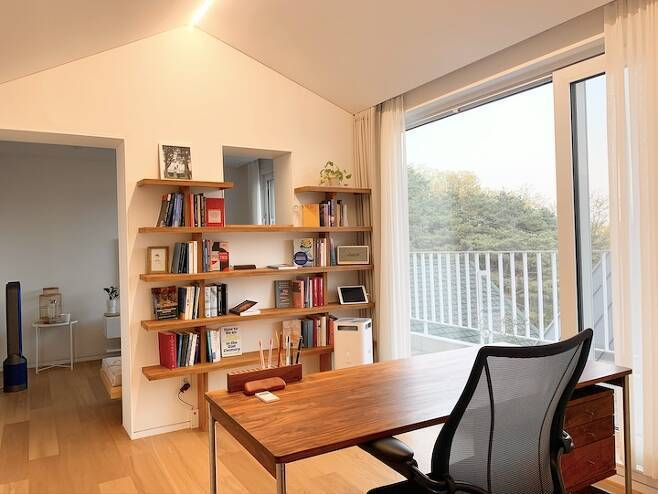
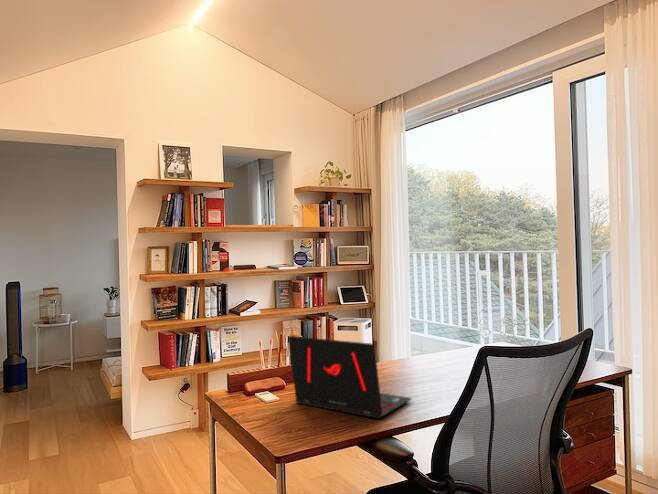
+ laptop [287,335,412,420]
